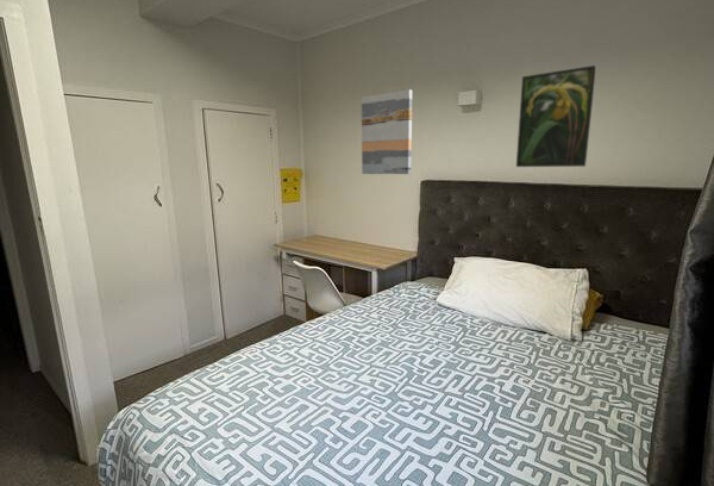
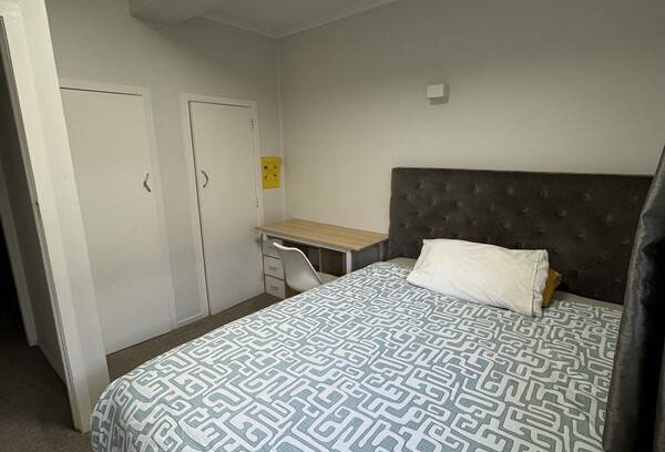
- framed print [515,64,597,168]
- wall art [361,88,413,175]
